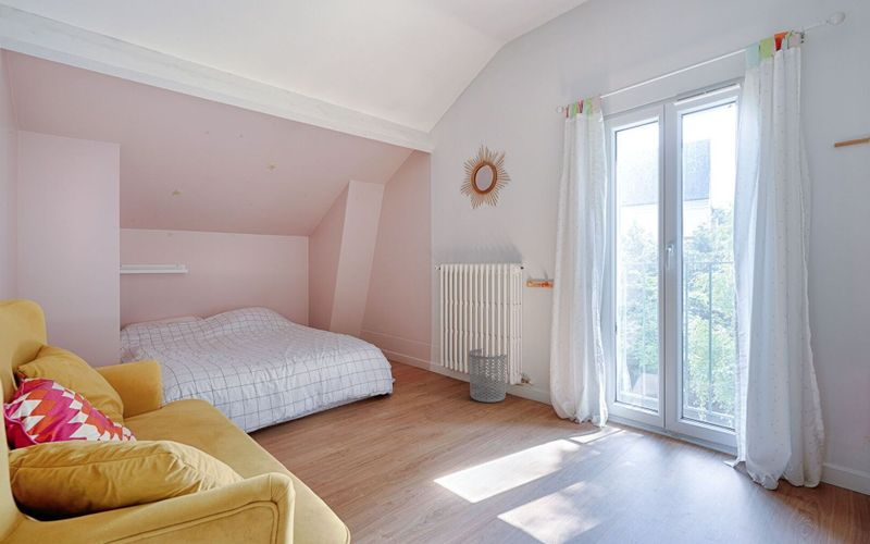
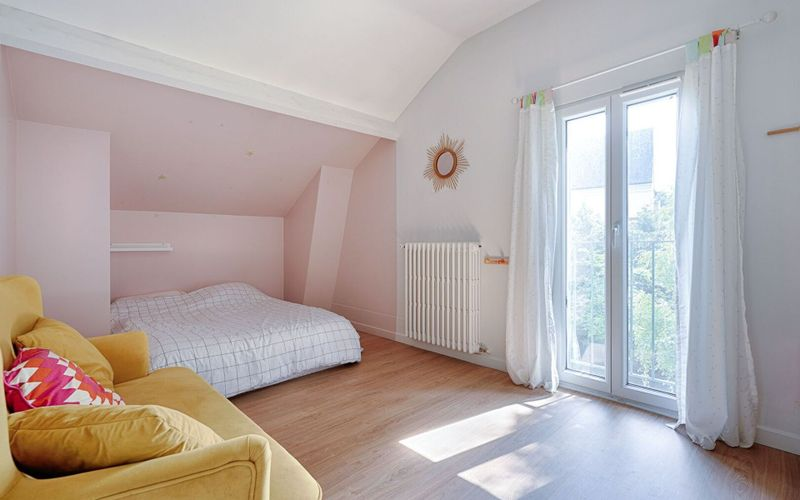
- waste bin [468,348,508,404]
